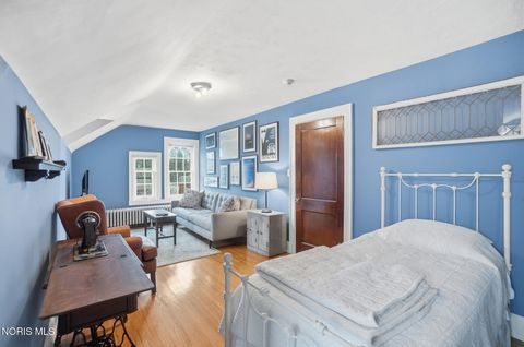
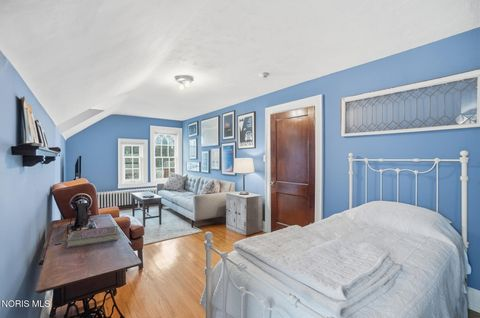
+ book [65,225,119,249]
